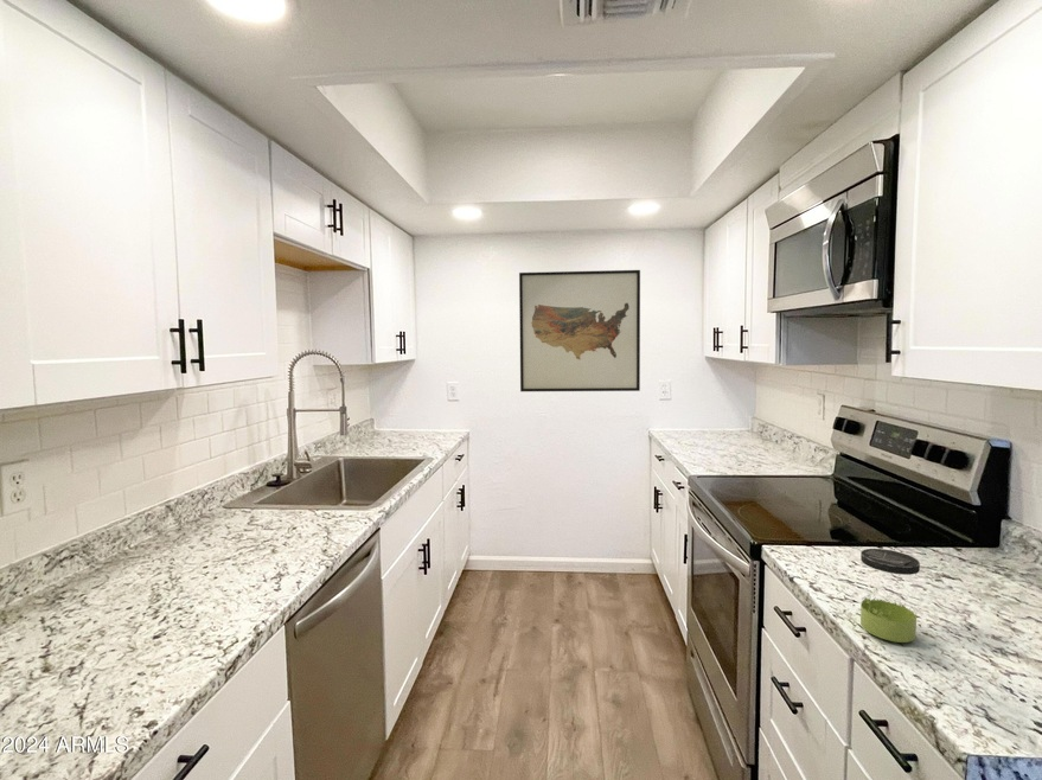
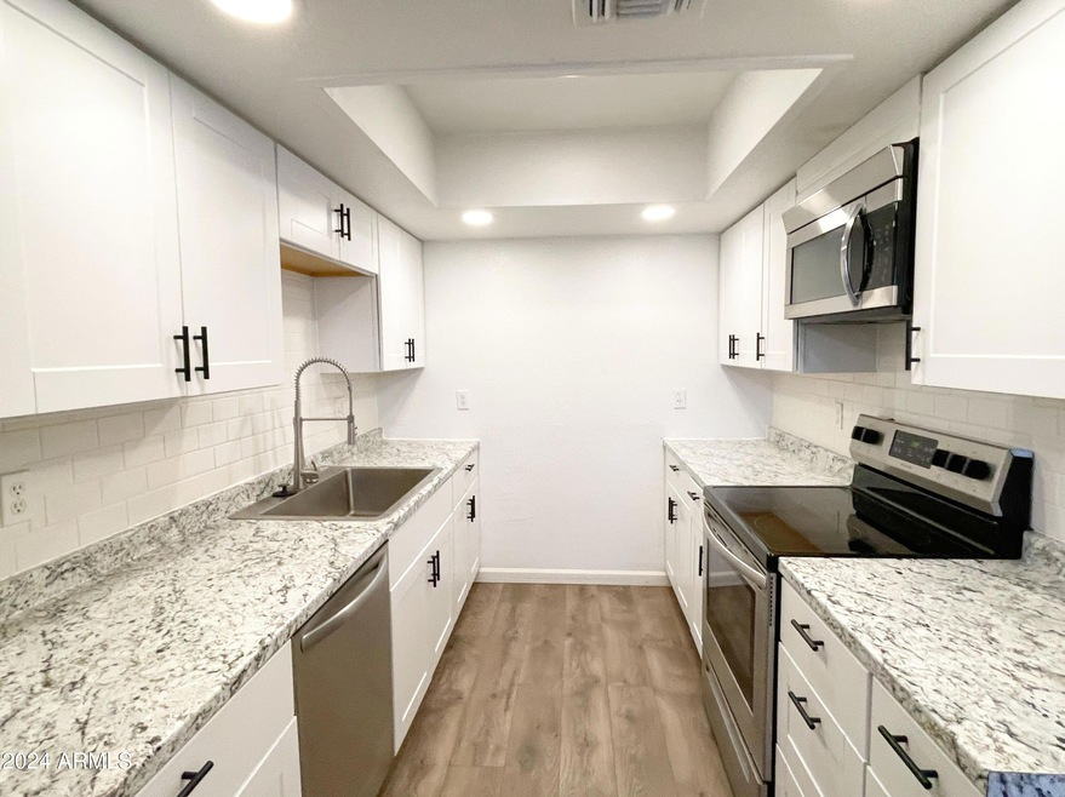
- wall art [518,269,641,392]
- jar [859,548,921,644]
